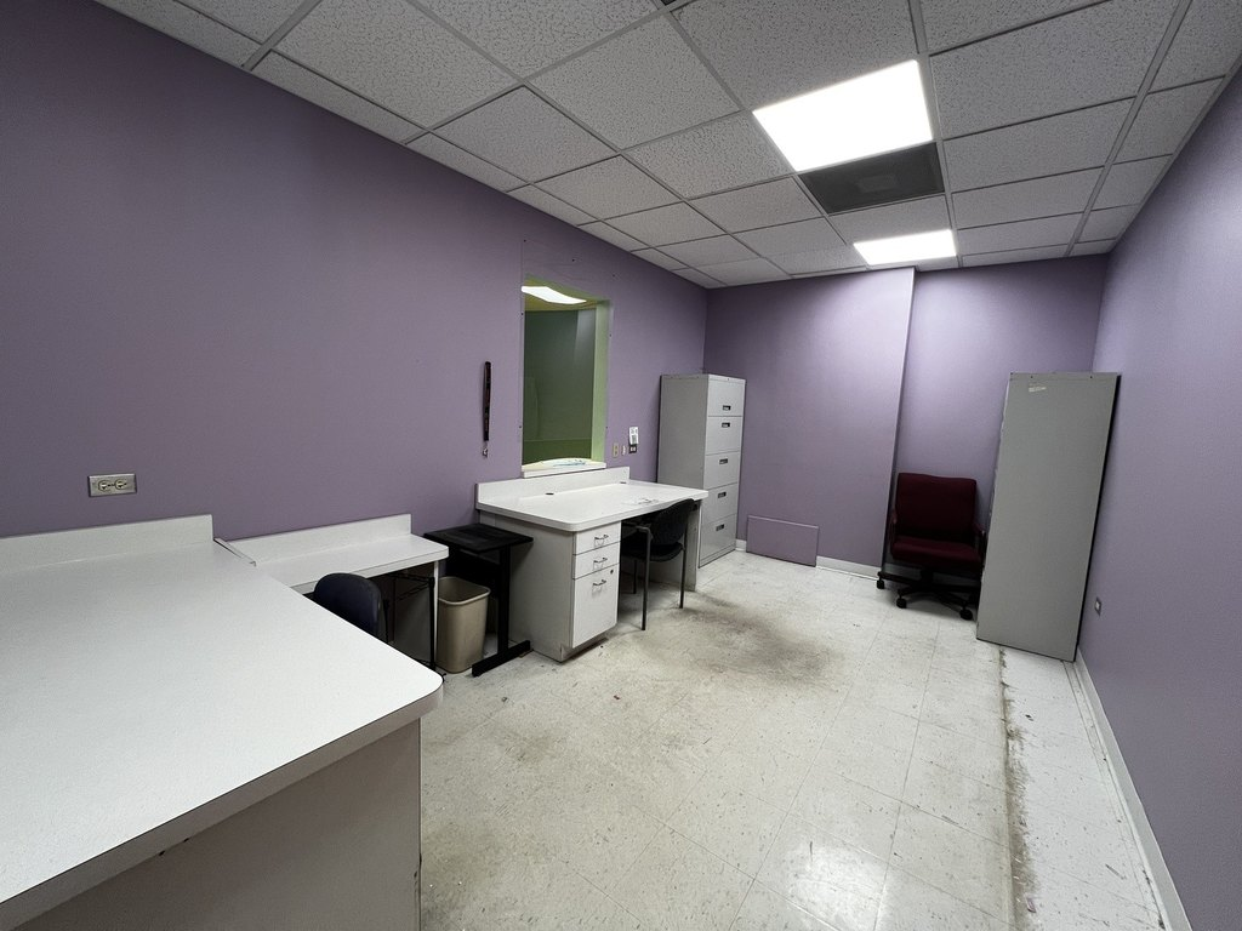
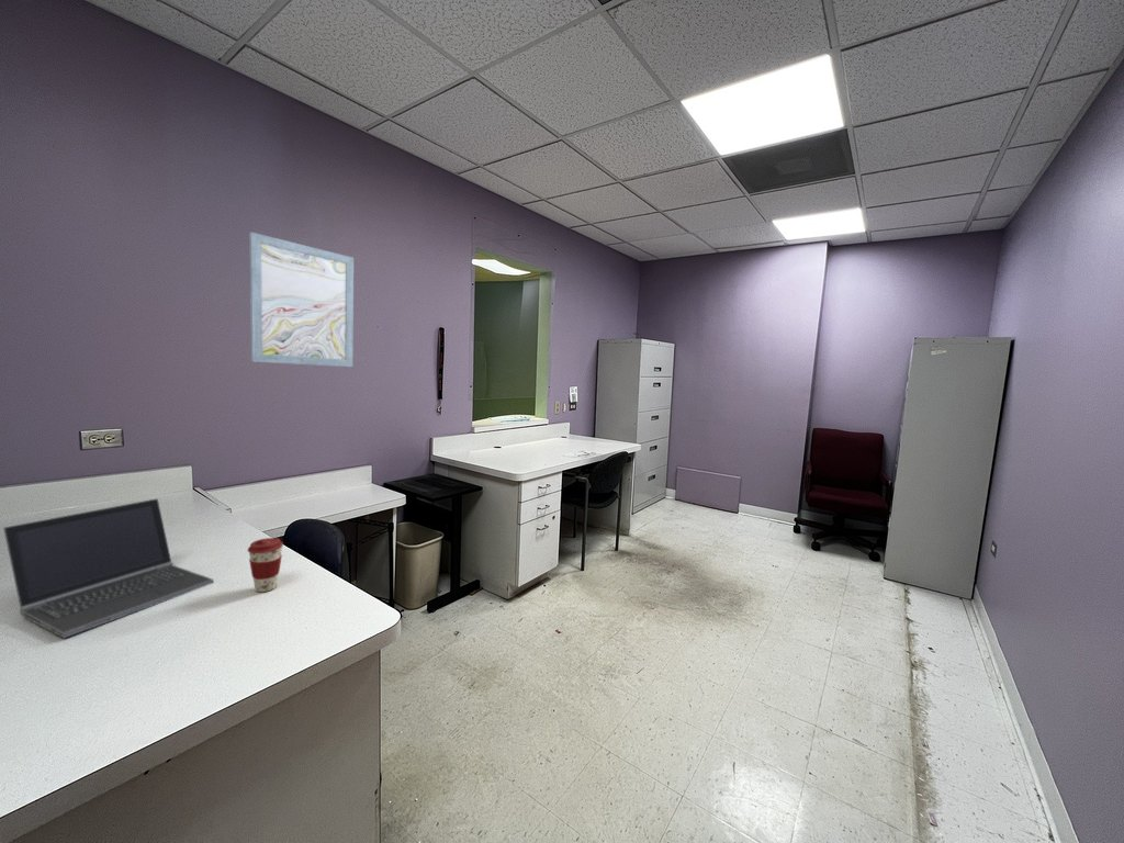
+ coffee cup [247,537,284,593]
+ laptop computer [2,497,214,639]
+ wall art [248,232,355,368]
